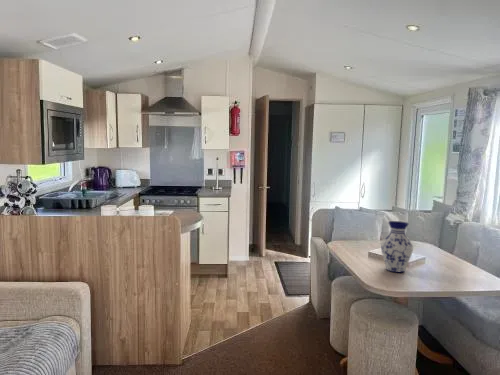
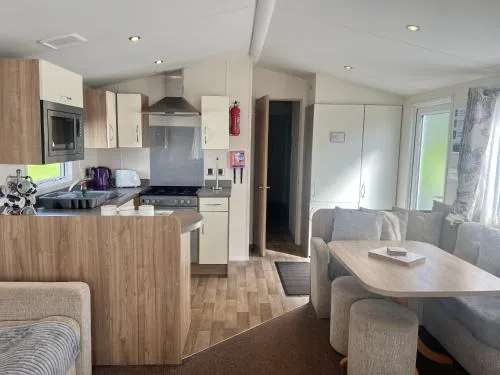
- vase [380,220,414,273]
